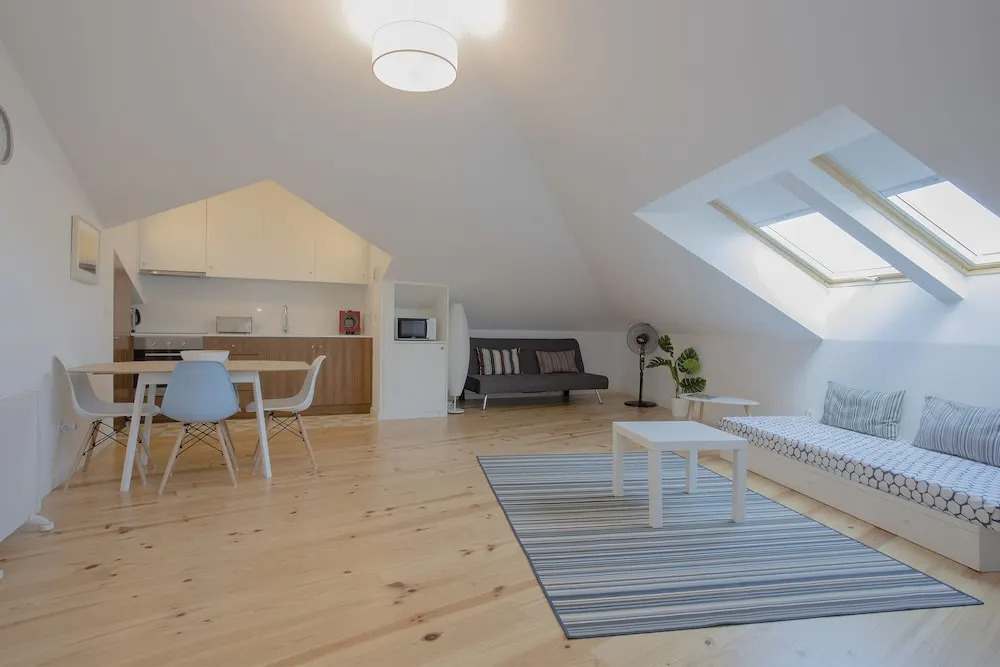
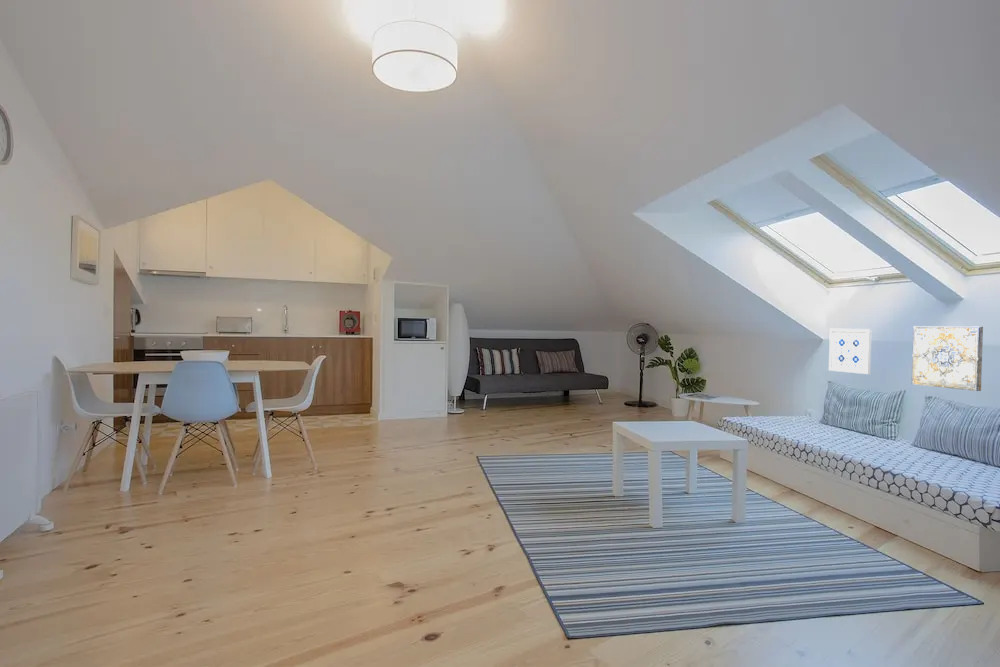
+ wall art [911,325,984,392]
+ wall art [828,328,873,375]
